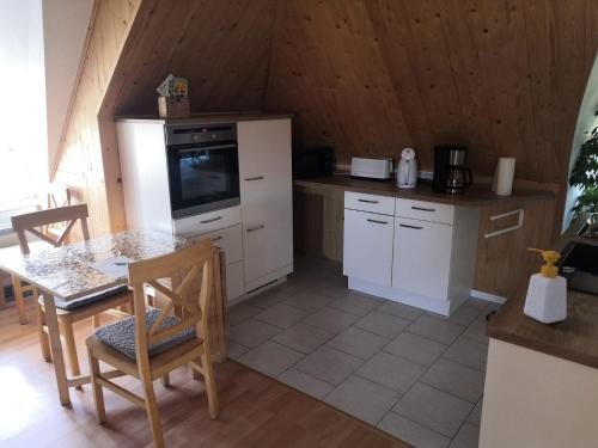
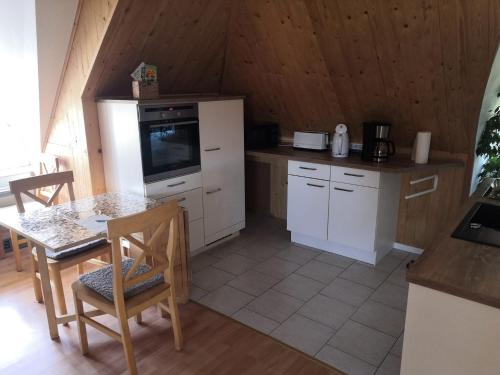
- soap bottle [523,247,568,324]
